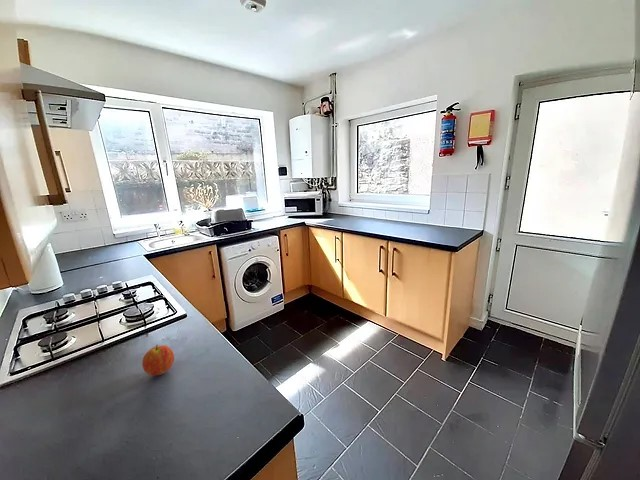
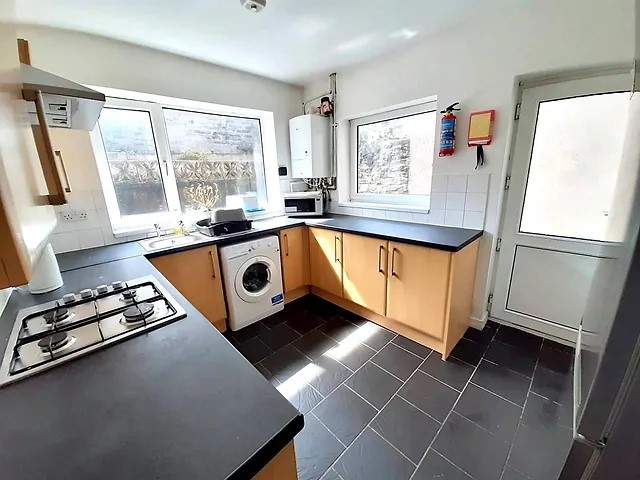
- fruit [141,344,175,377]
